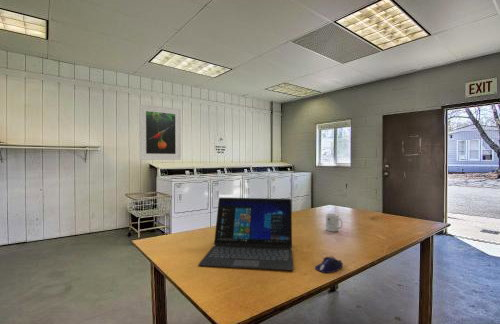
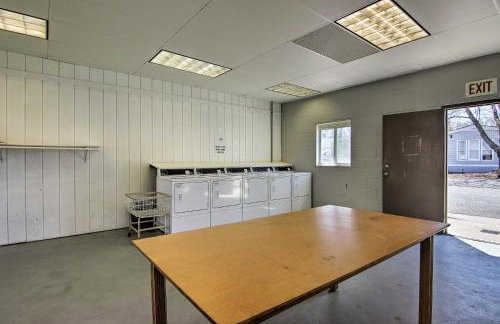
- mug [325,212,344,233]
- laptop [197,197,295,271]
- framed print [138,103,182,161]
- computer mouse [314,256,344,274]
